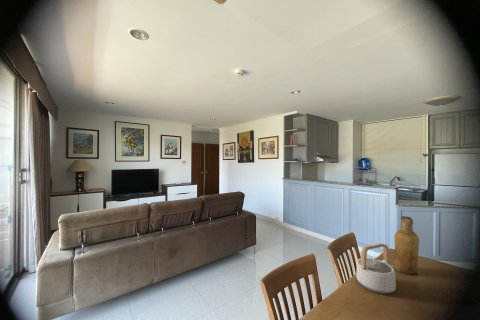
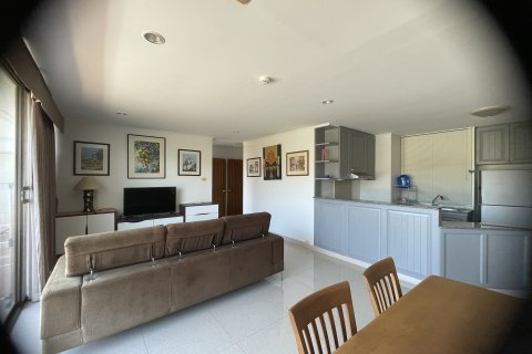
- vase [393,215,420,276]
- teapot [355,242,397,295]
